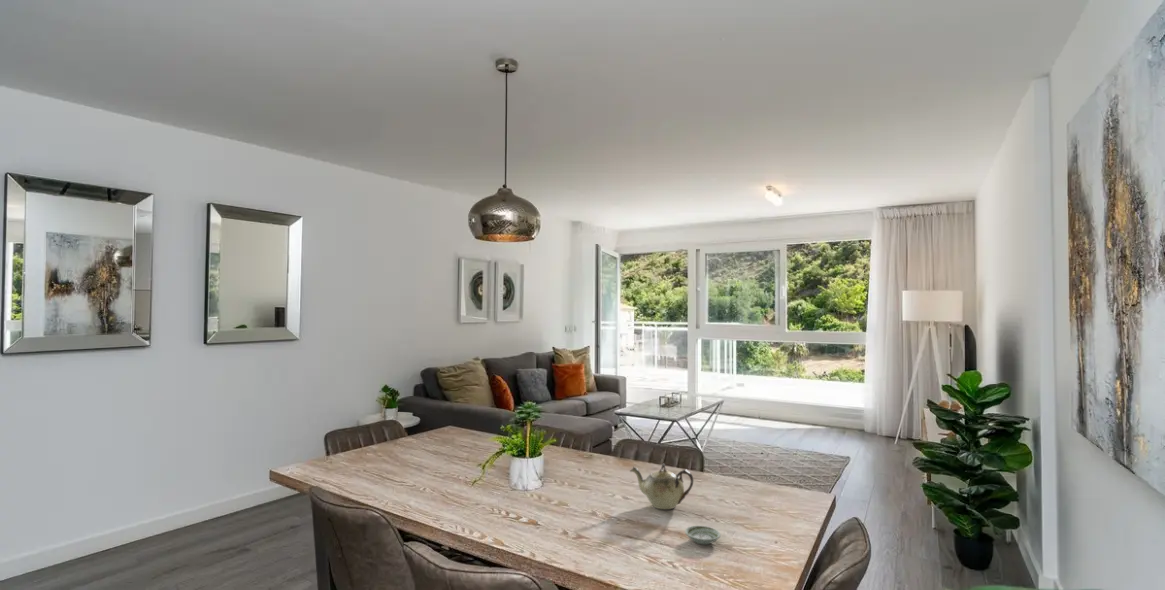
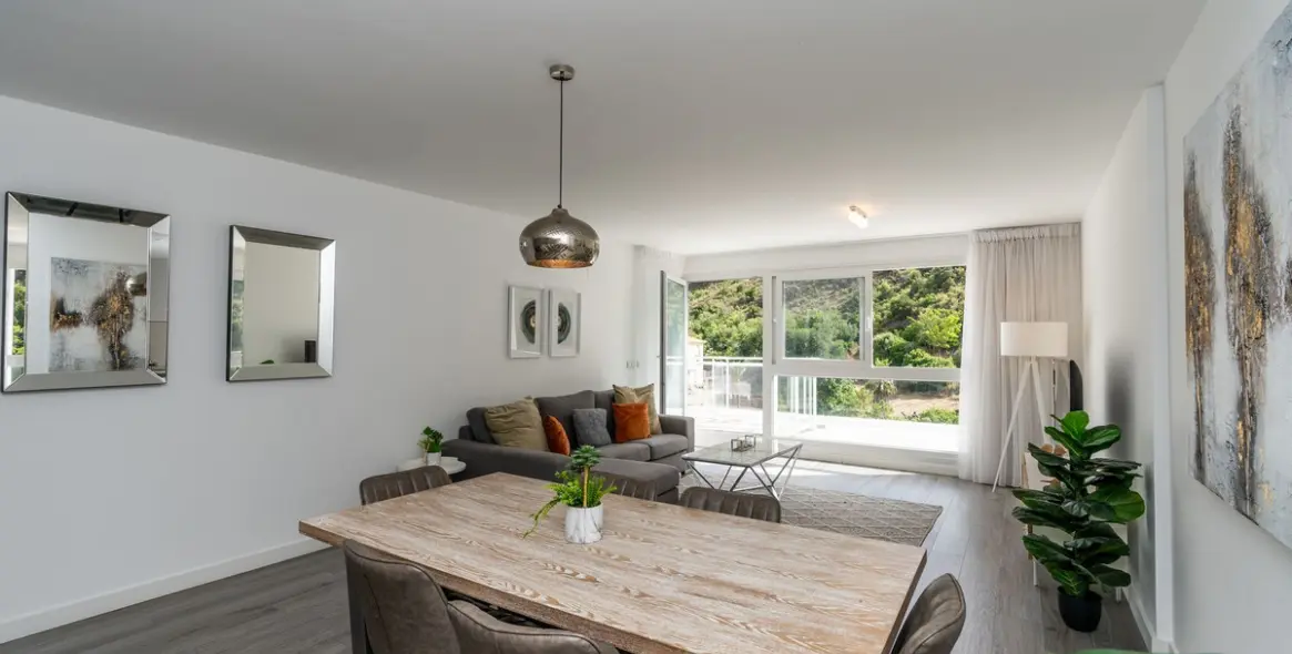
- teapot [629,462,694,510]
- saucer [684,525,722,545]
